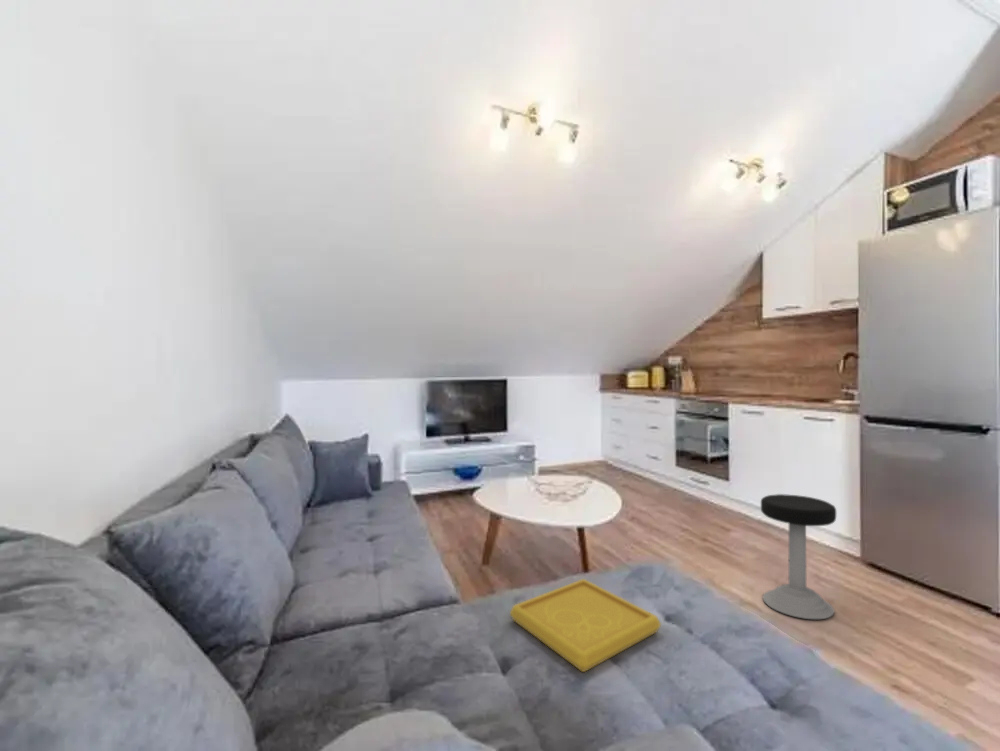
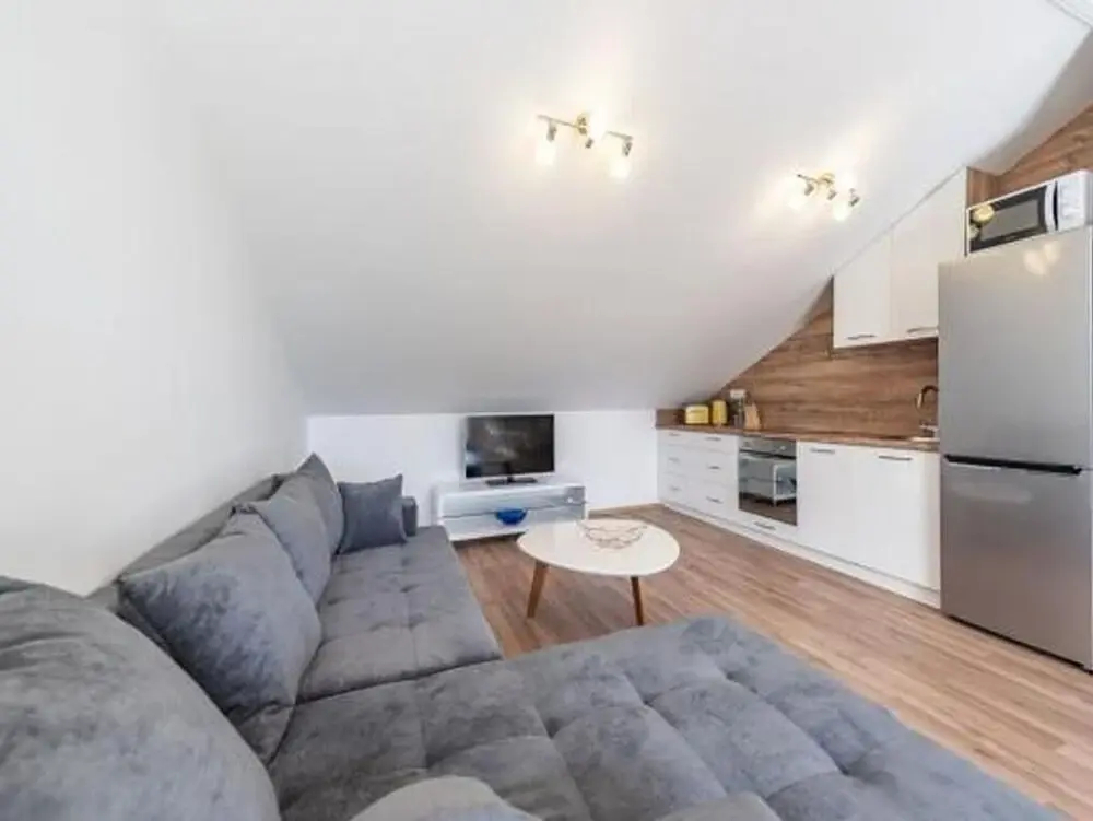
- stool [760,493,837,620]
- serving tray [509,578,662,673]
